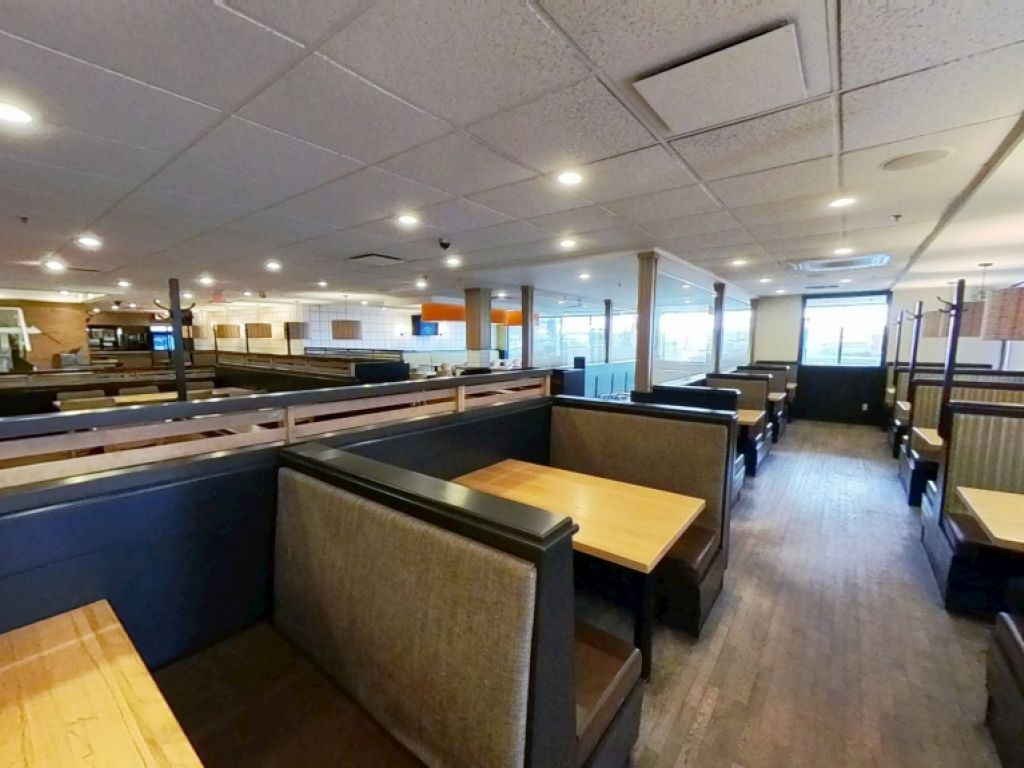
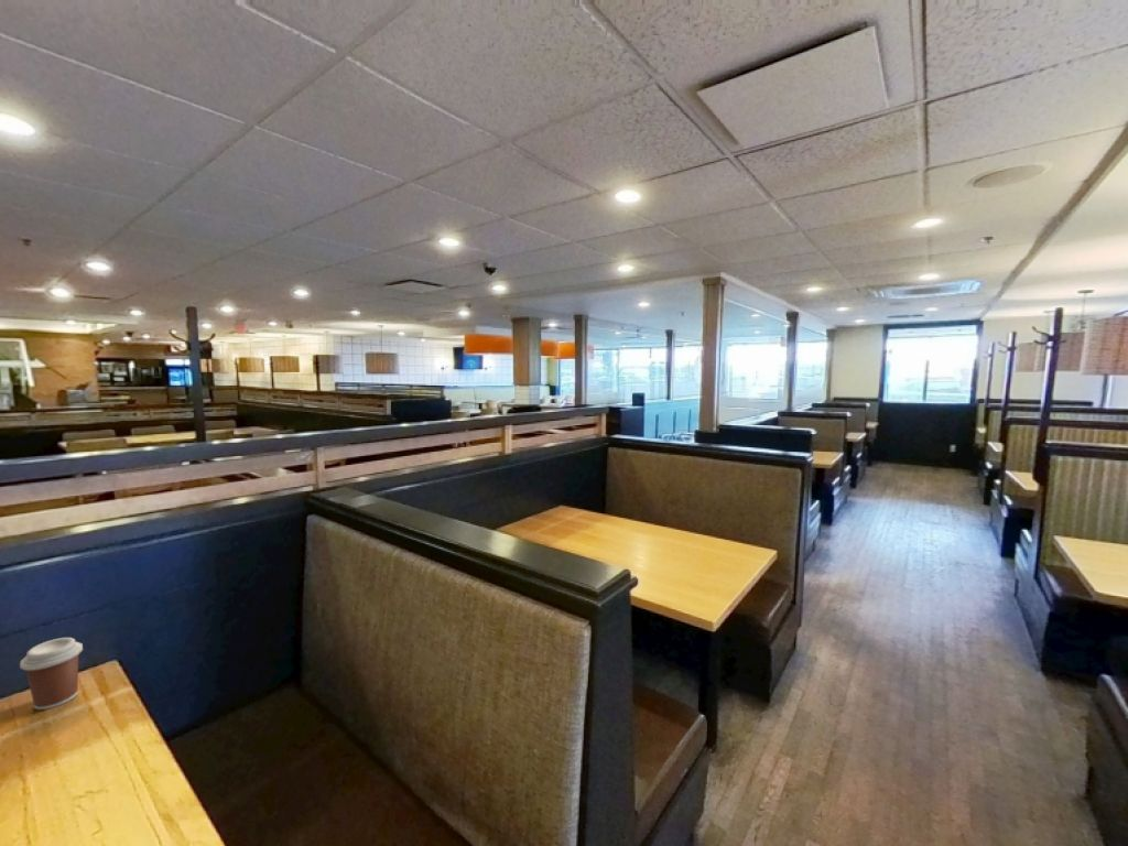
+ coffee cup [19,637,84,711]
